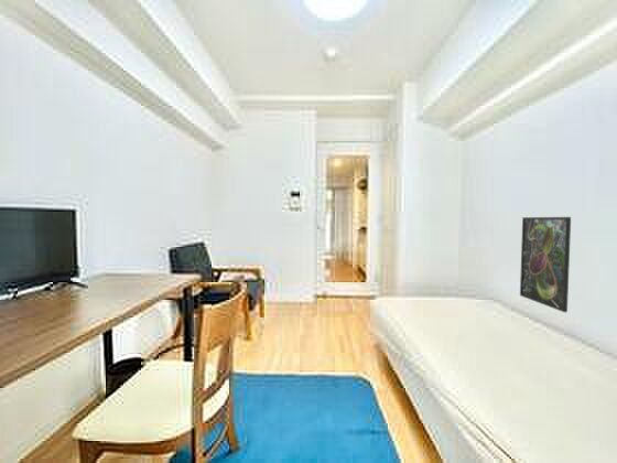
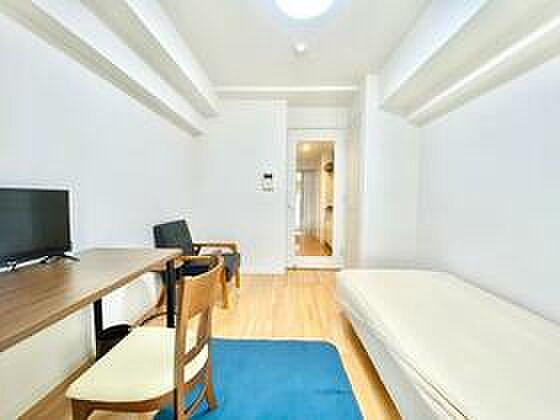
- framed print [519,216,572,313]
